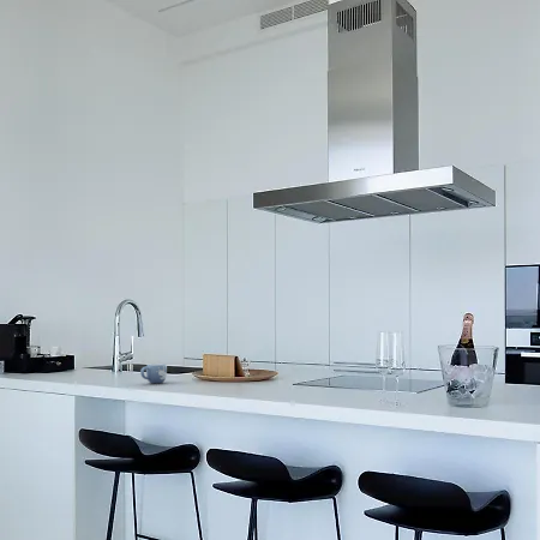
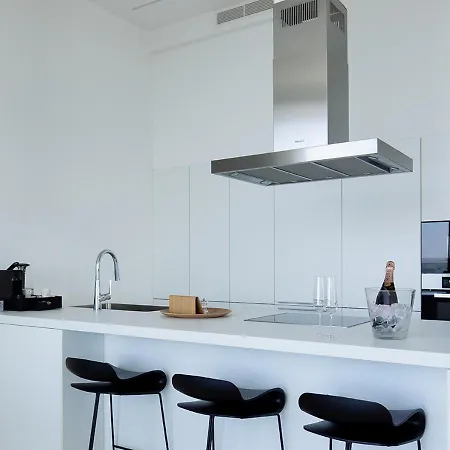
- mug [139,362,168,384]
